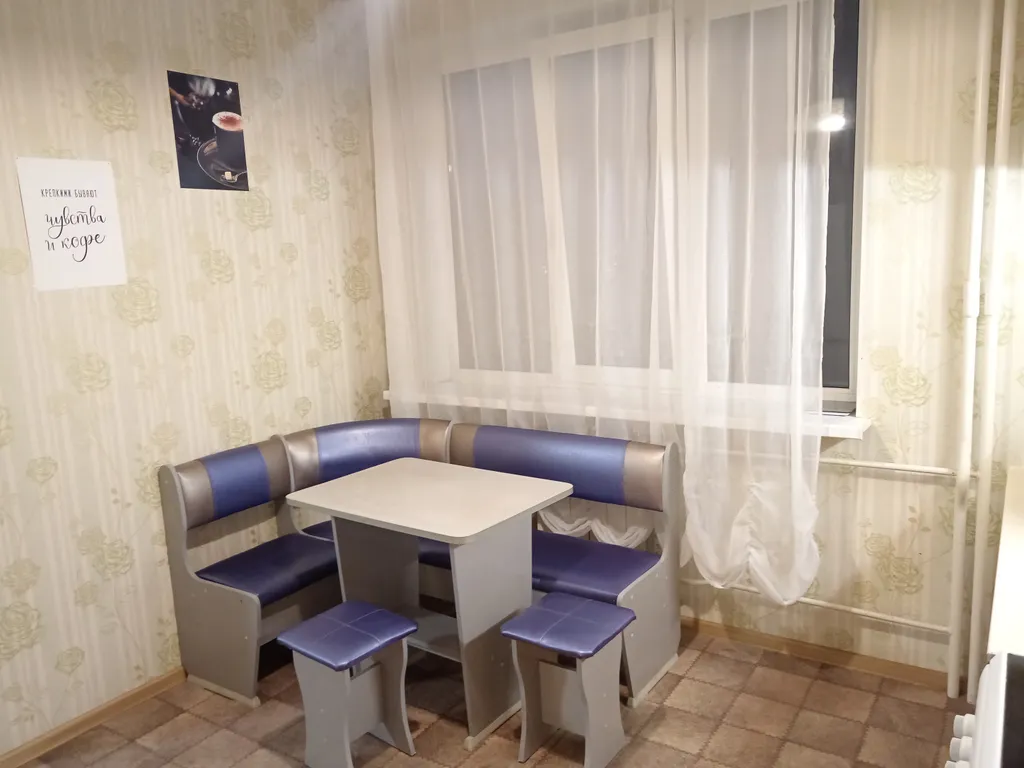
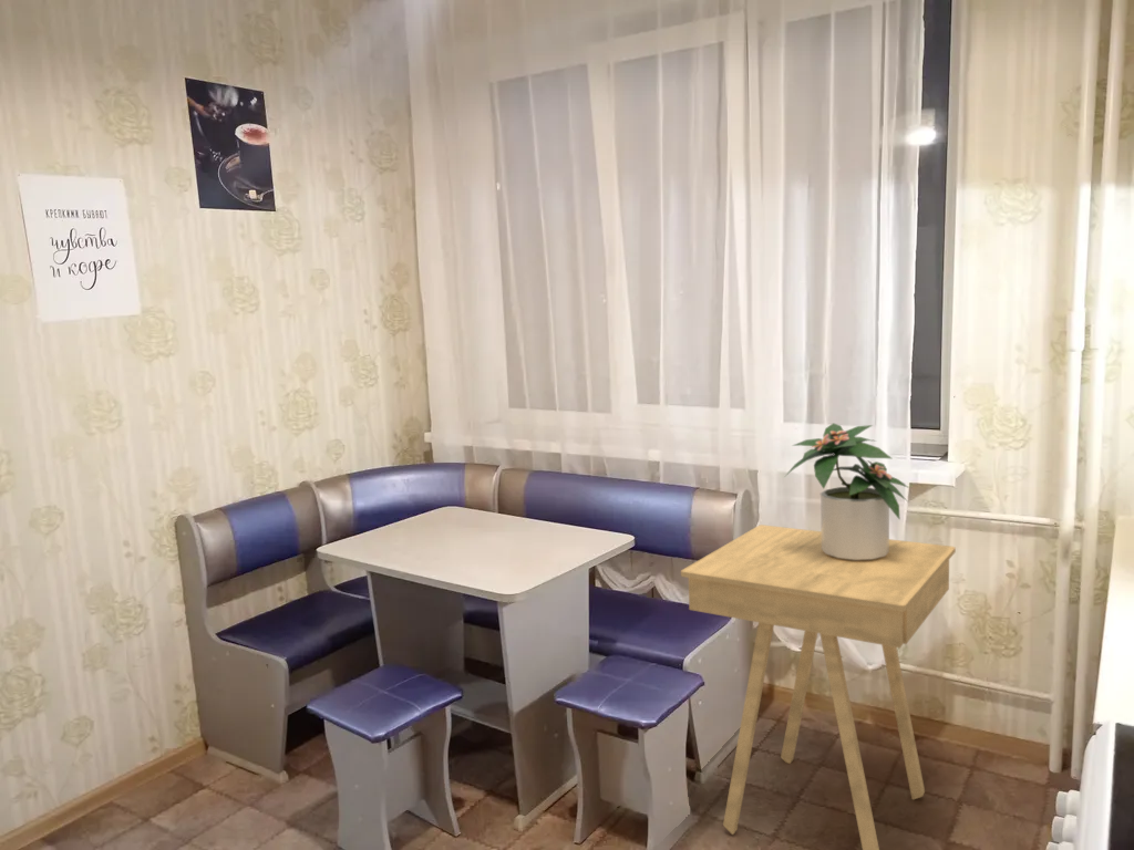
+ potted plant [784,422,910,561]
+ side table [680,524,957,850]
